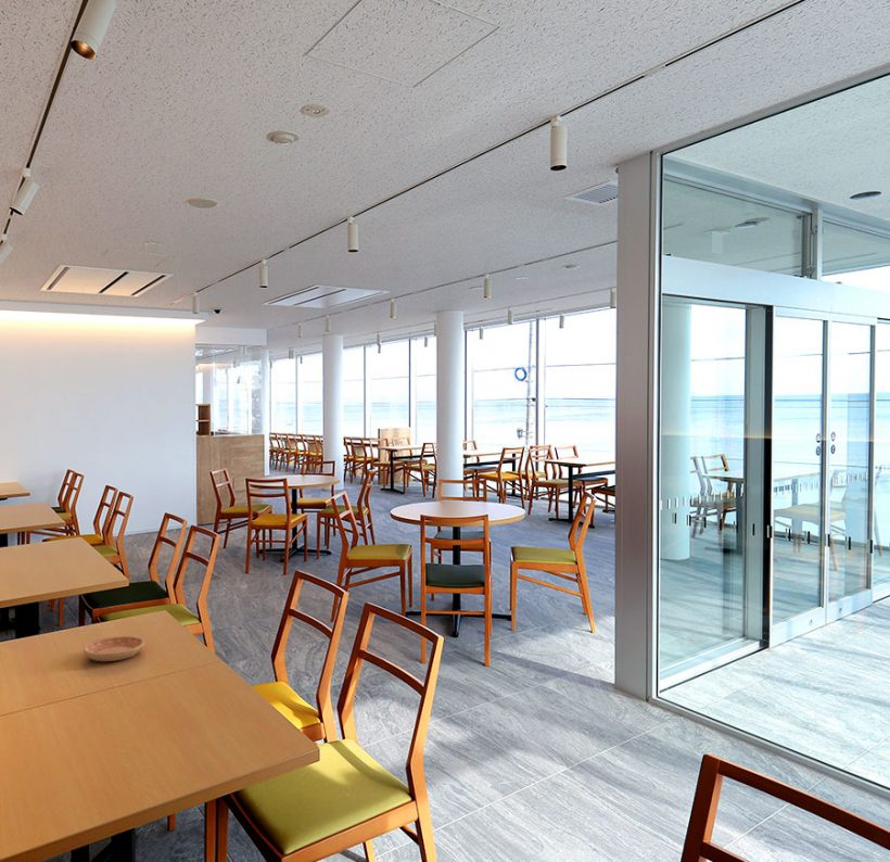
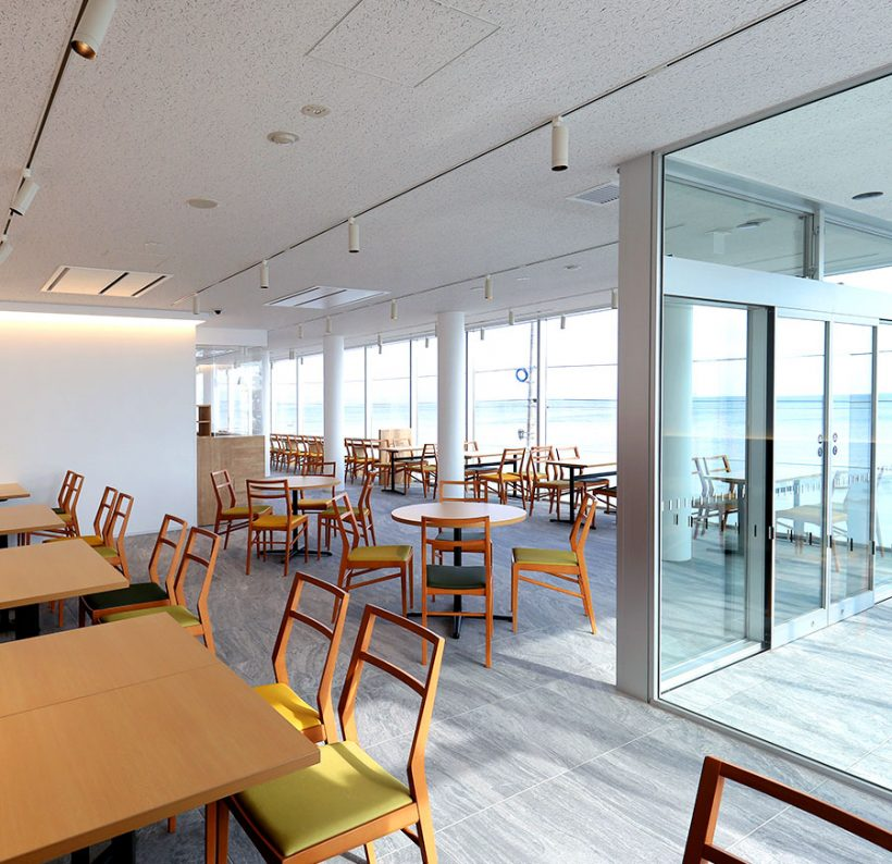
- saucer [82,635,145,662]
